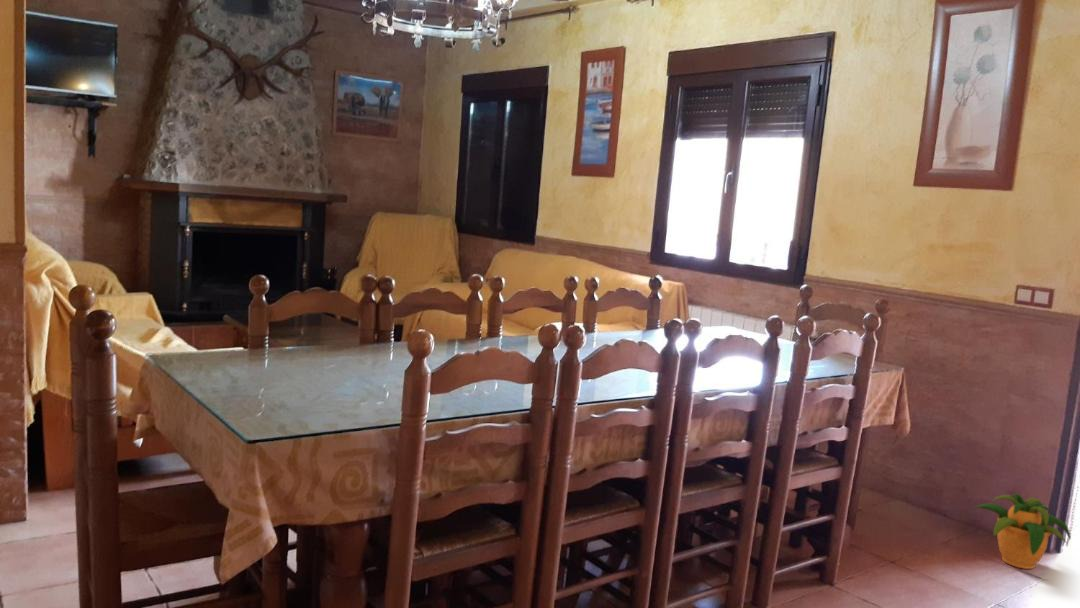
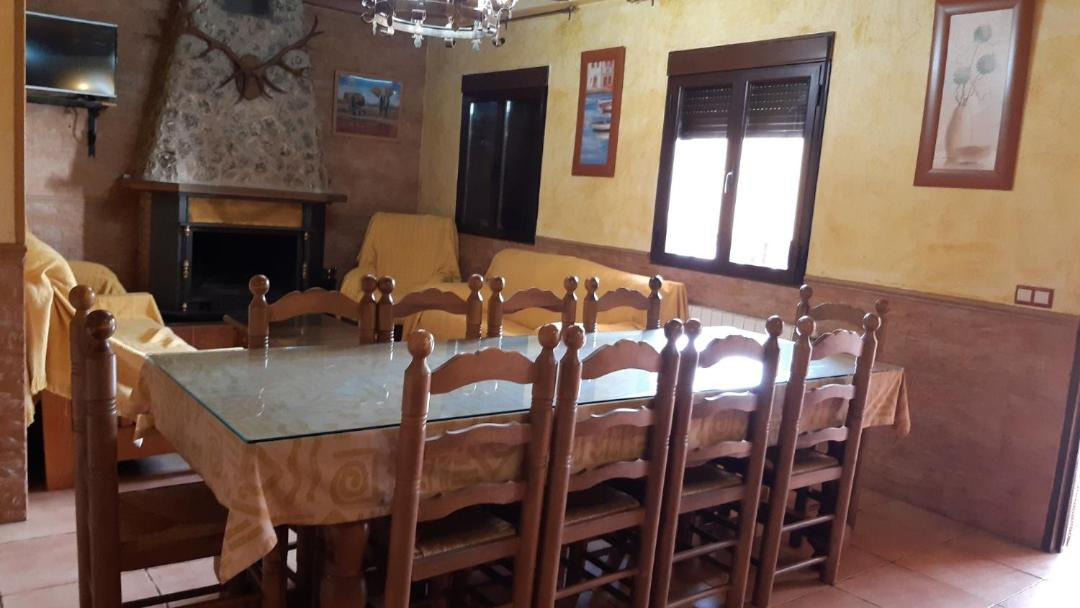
- potted plant [971,492,1072,570]
